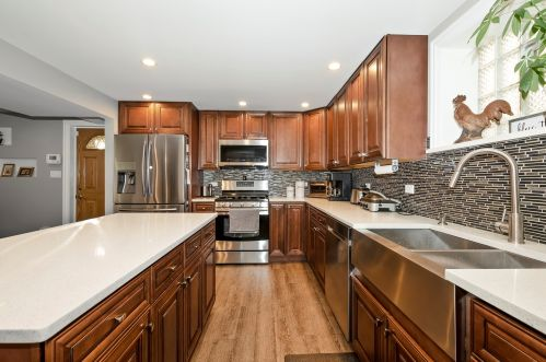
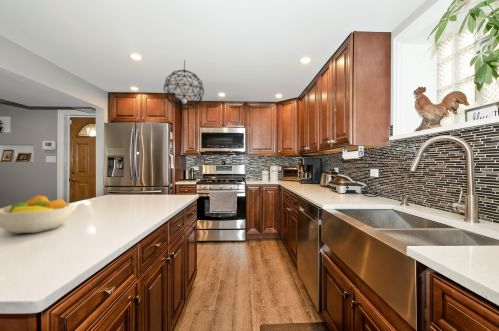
+ pendant light [163,59,205,111]
+ fruit bowl [0,194,73,235]
